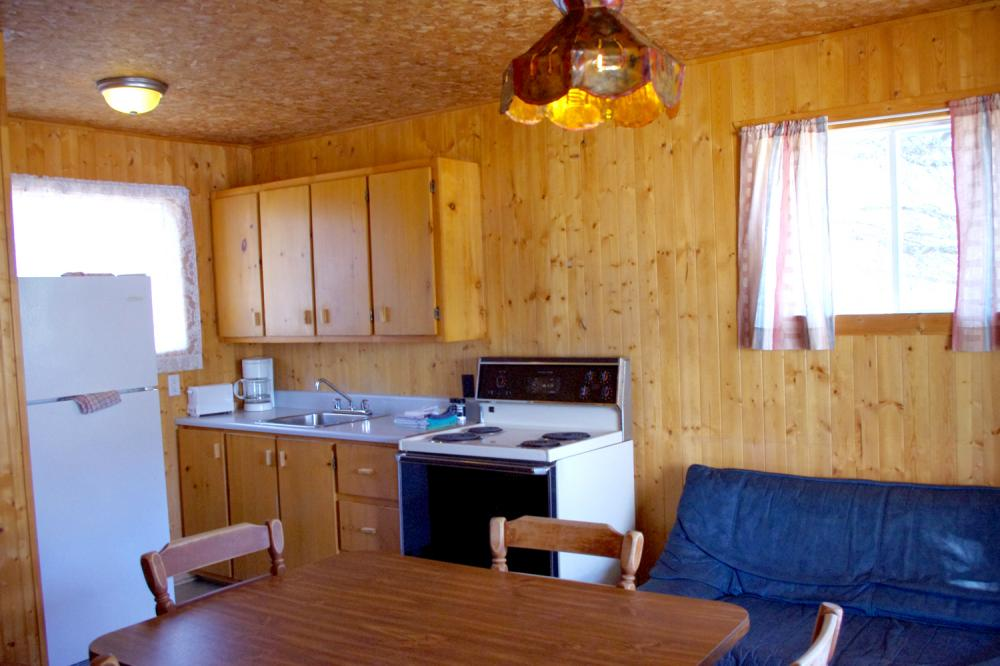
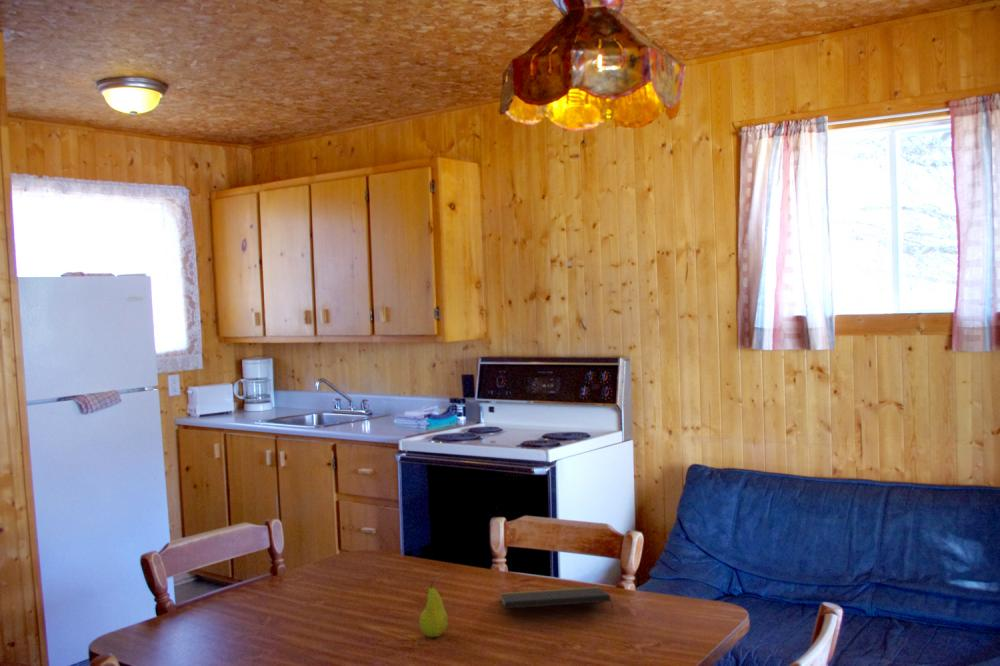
+ fruit [418,579,449,638]
+ notepad [499,585,615,616]
